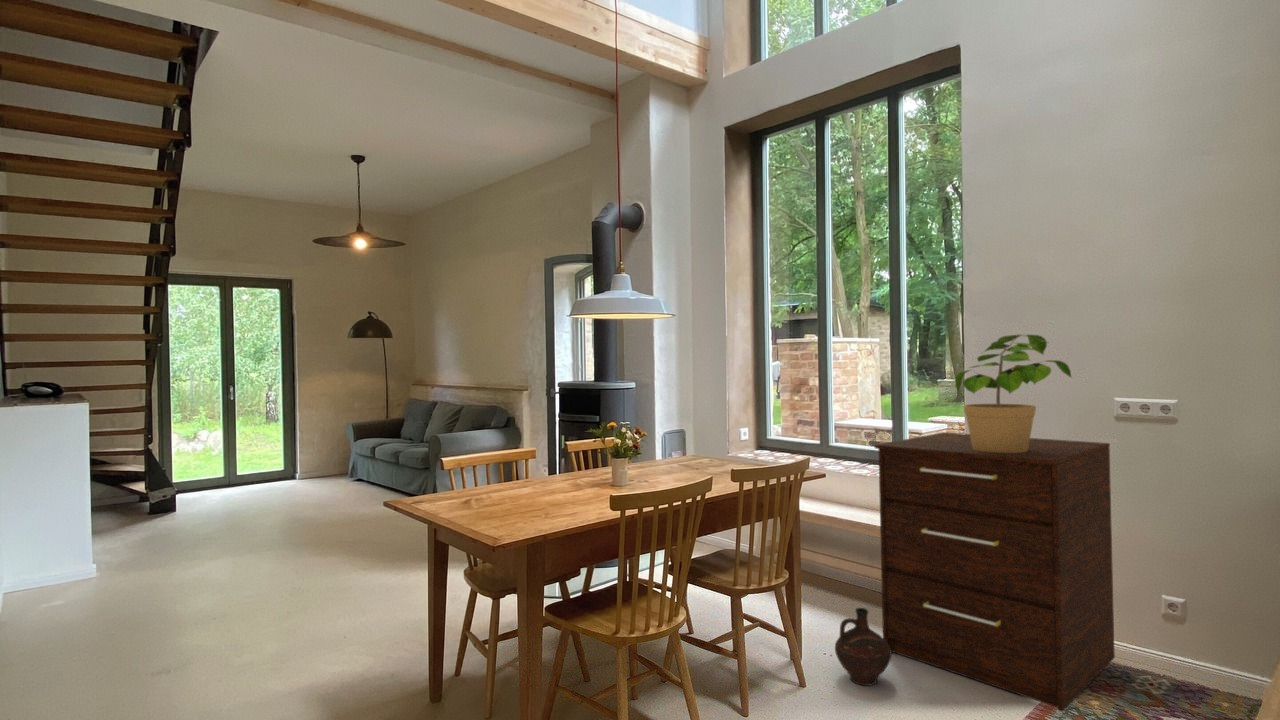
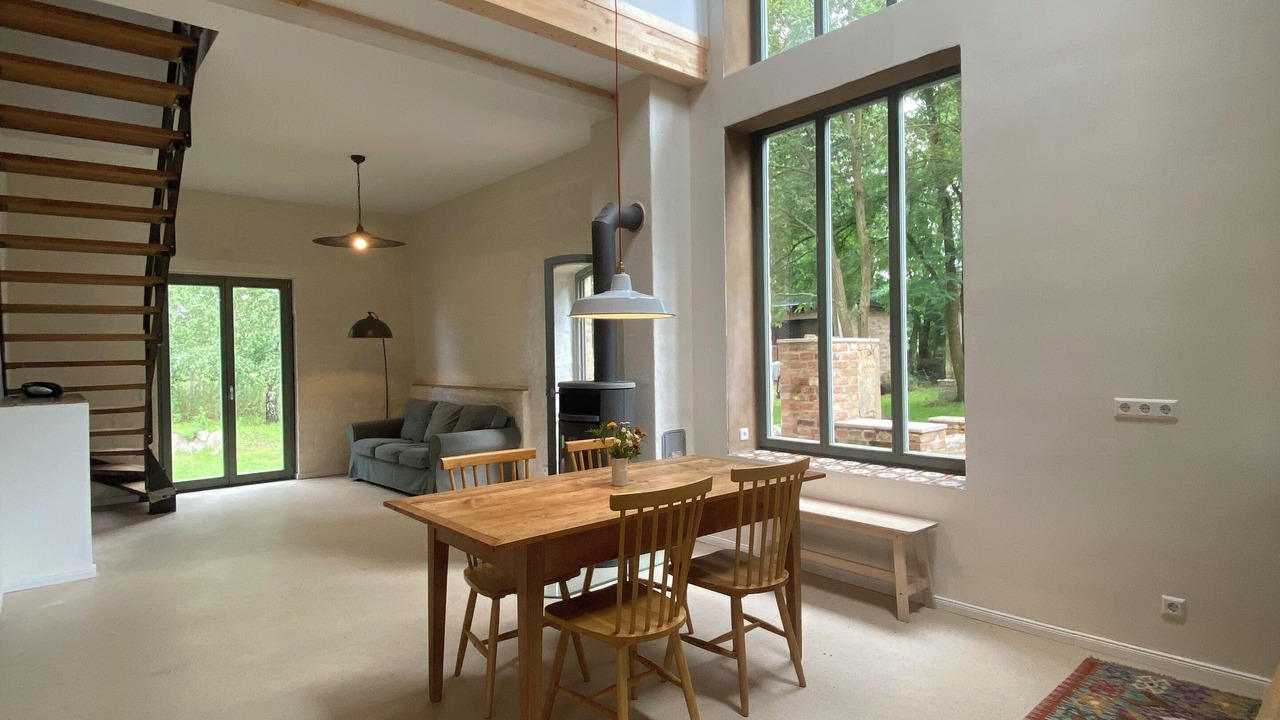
- potted plant [954,334,1073,453]
- ceramic jug [834,607,892,687]
- dresser [873,431,1116,712]
